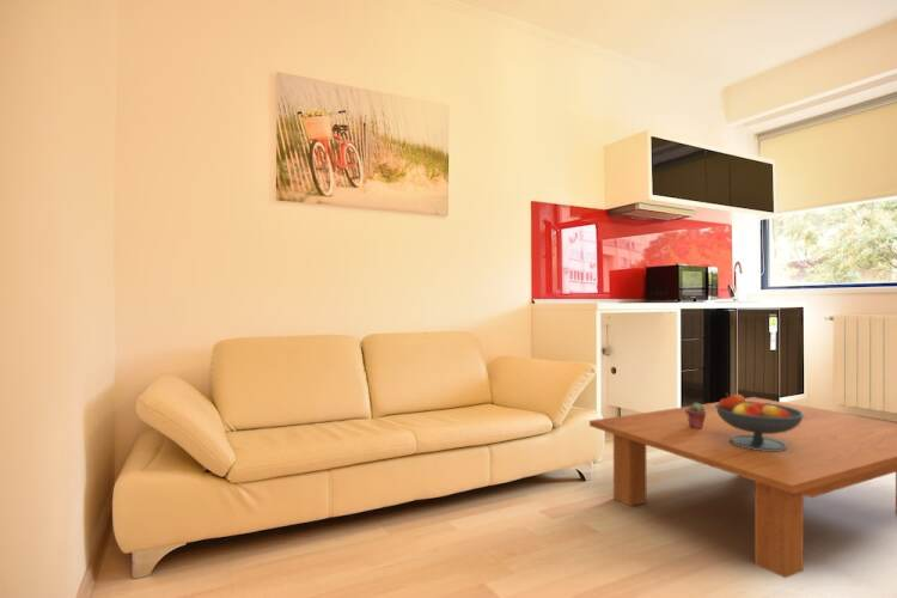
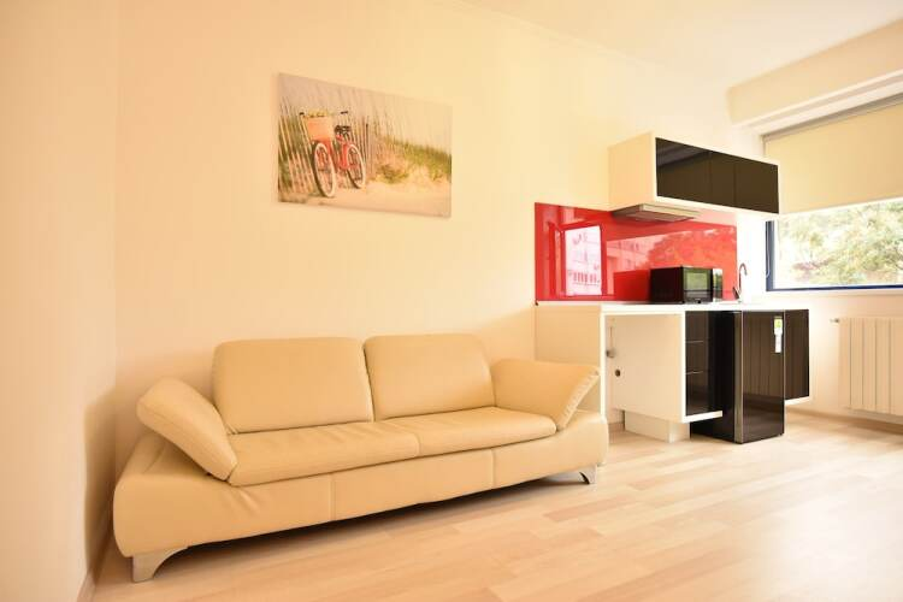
- coffee table [588,396,897,579]
- potted succulent [685,402,707,429]
- fruit bowl [715,392,804,451]
